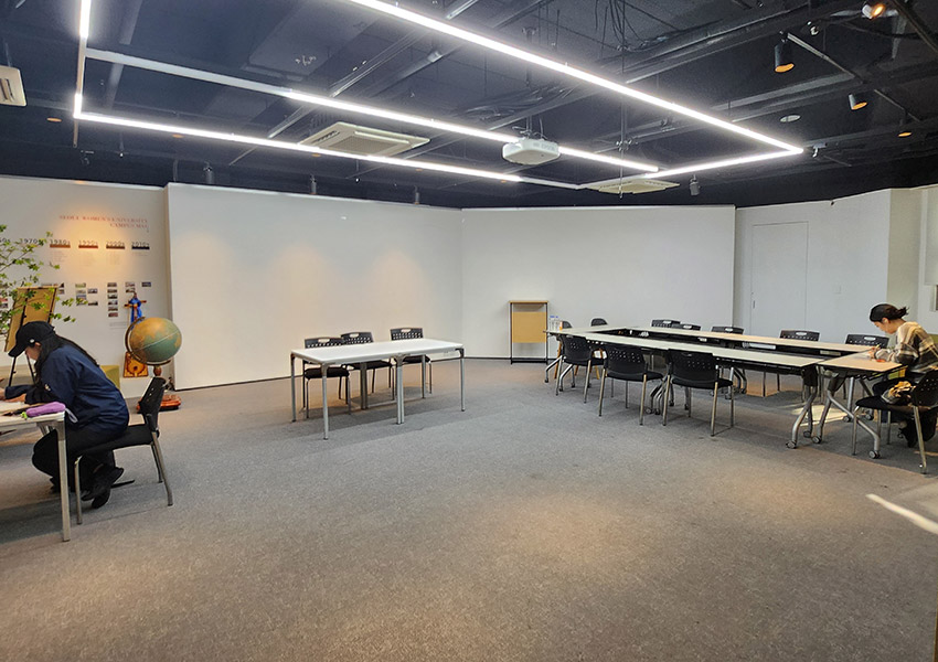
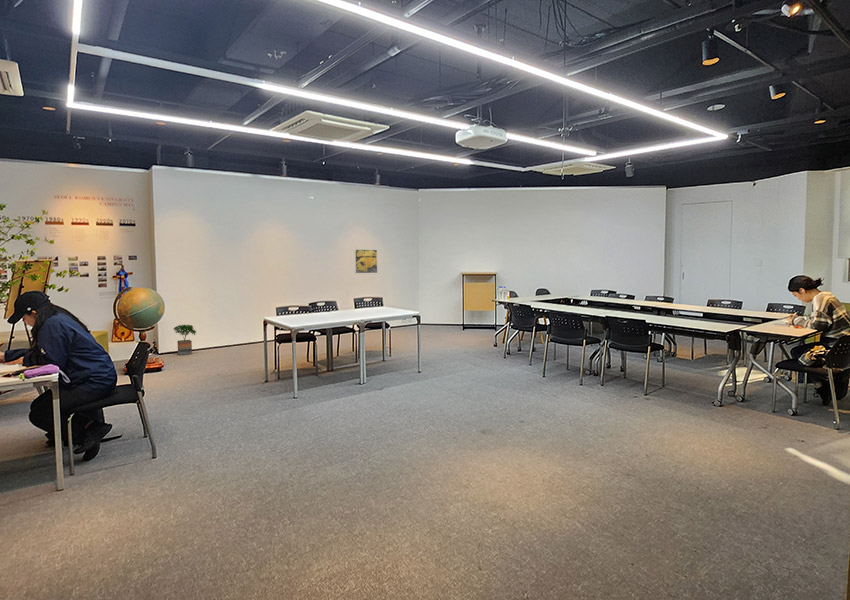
+ potted tree [172,324,197,356]
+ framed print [354,248,378,274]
